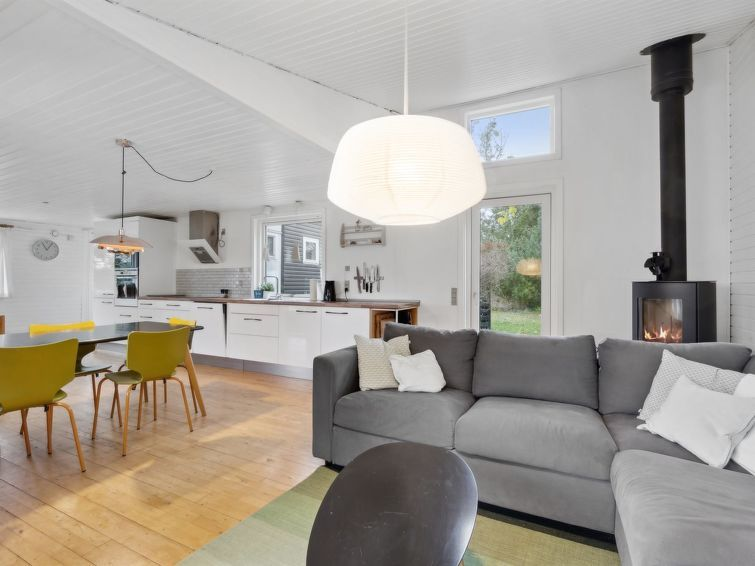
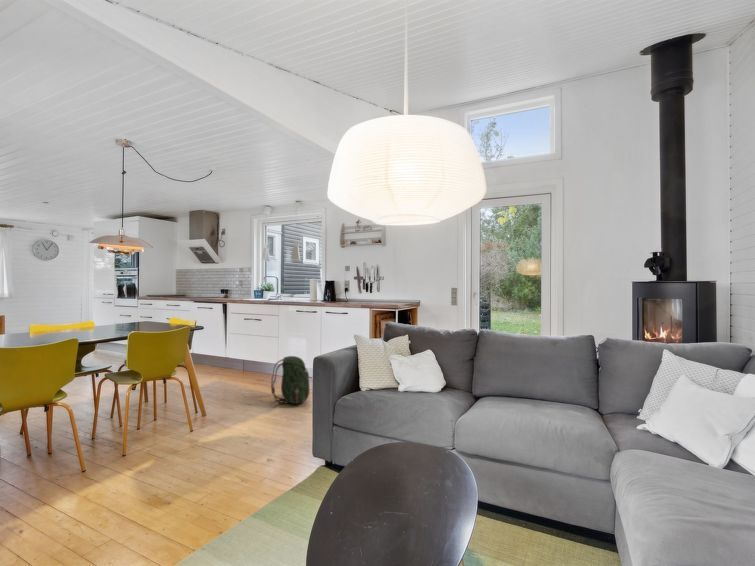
+ backpack [270,355,313,405]
